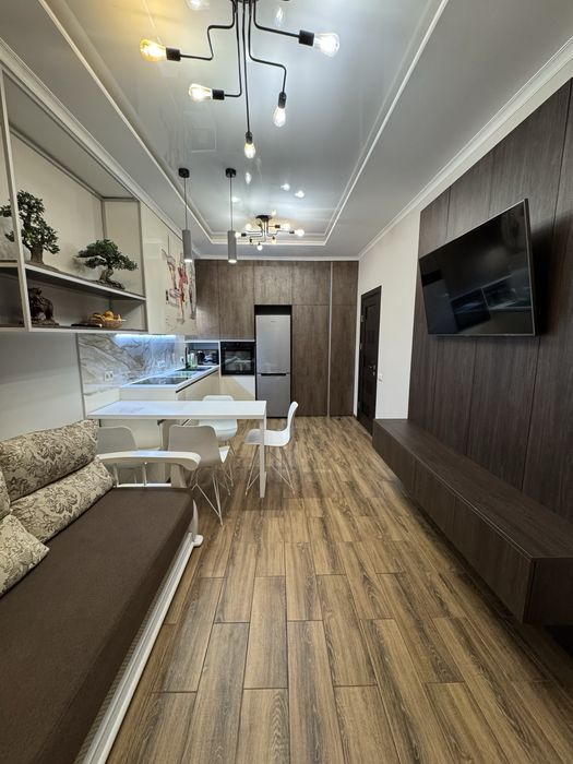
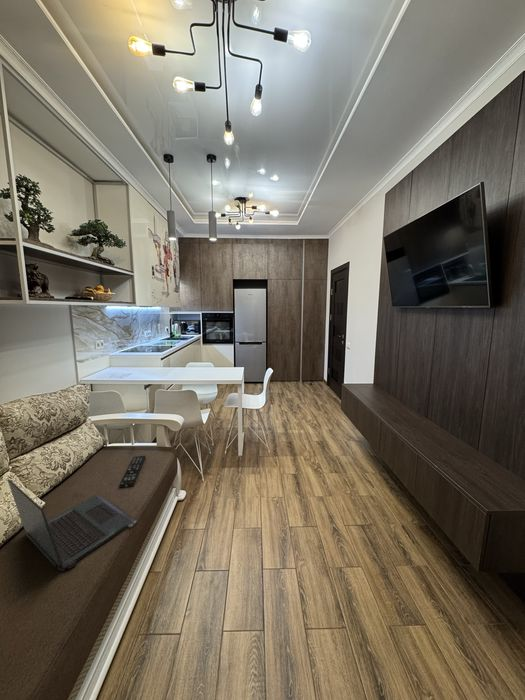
+ laptop [7,478,139,572]
+ remote control [118,455,147,489]
